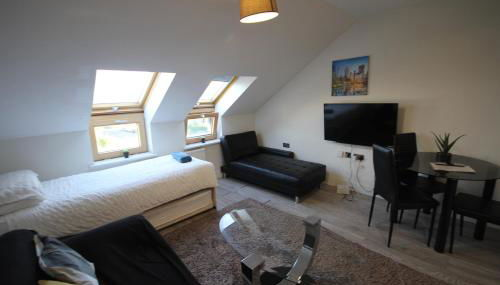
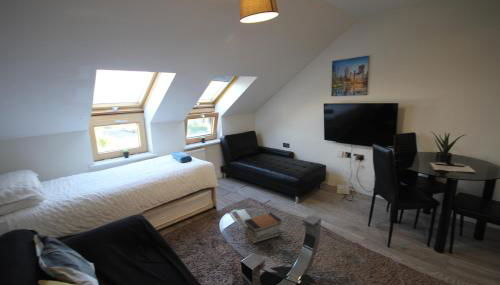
+ book stack [244,212,283,244]
